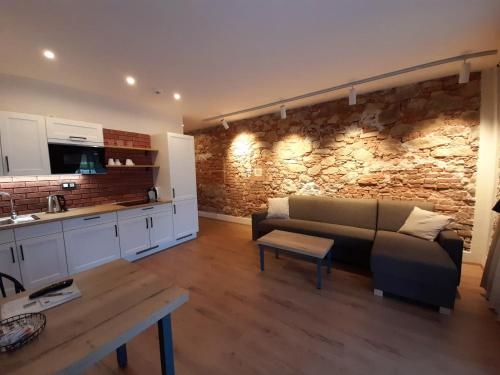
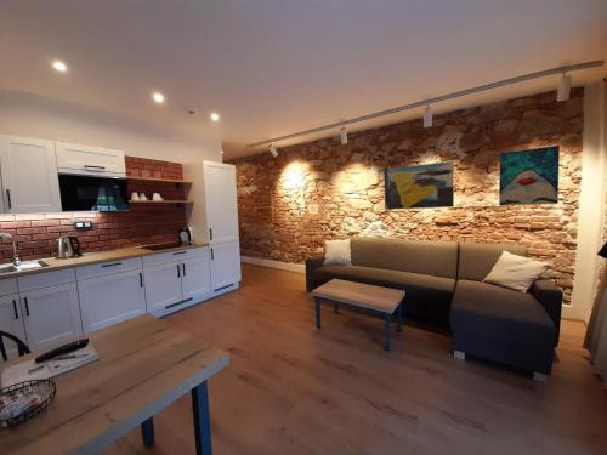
+ wall art [498,144,561,207]
+ wall art [382,160,455,211]
